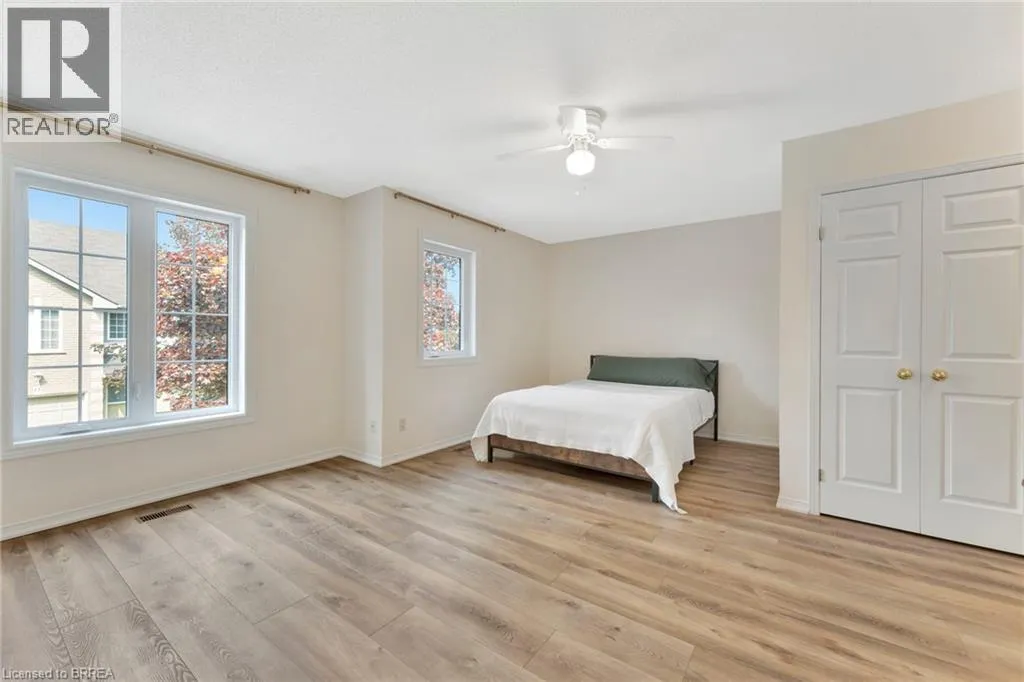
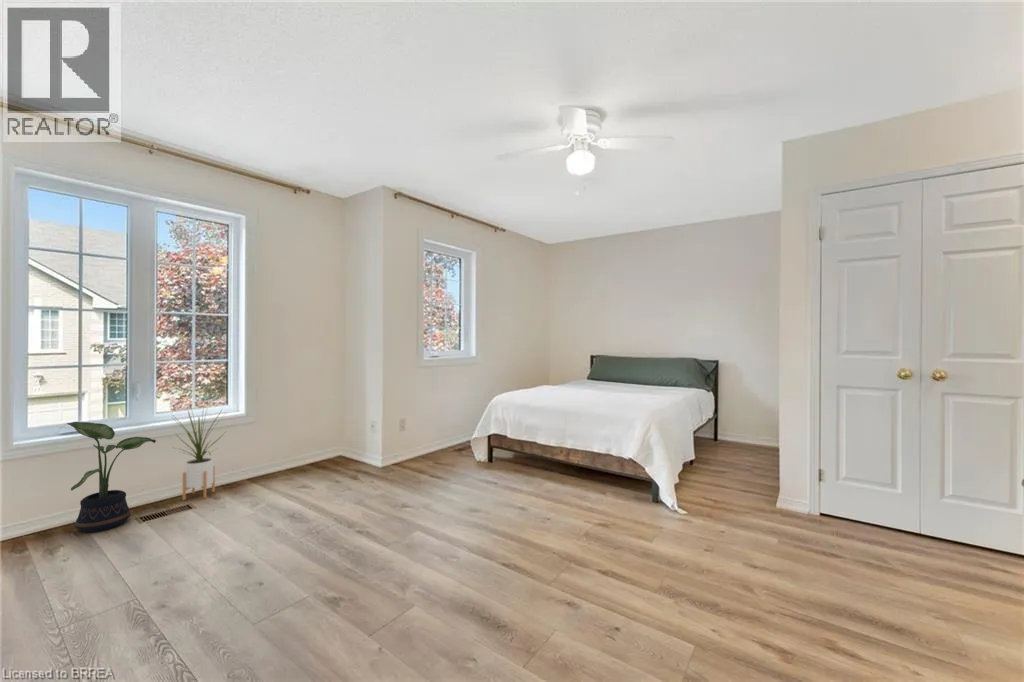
+ house plant [167,406,227,501]
+ potted plant [66,421,157,533]
